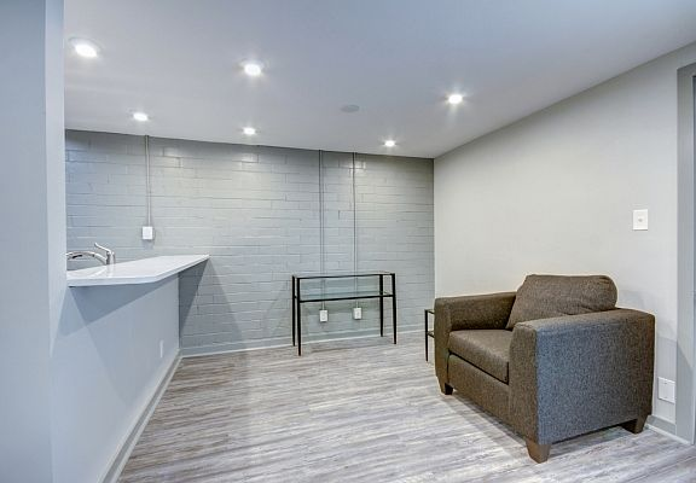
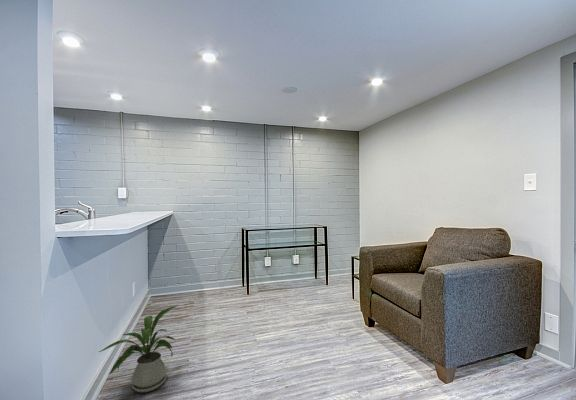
+ house plant [98,305,178,393]
